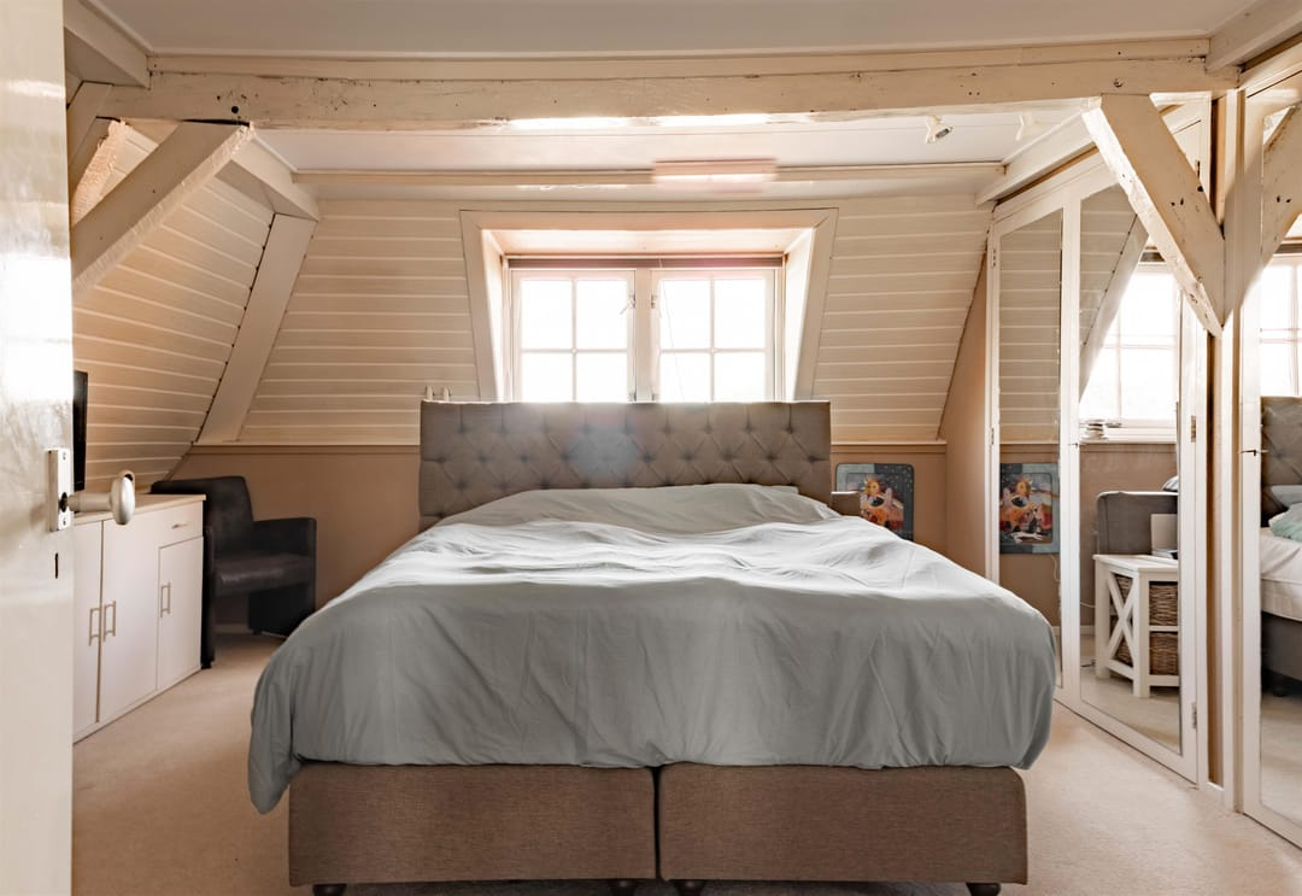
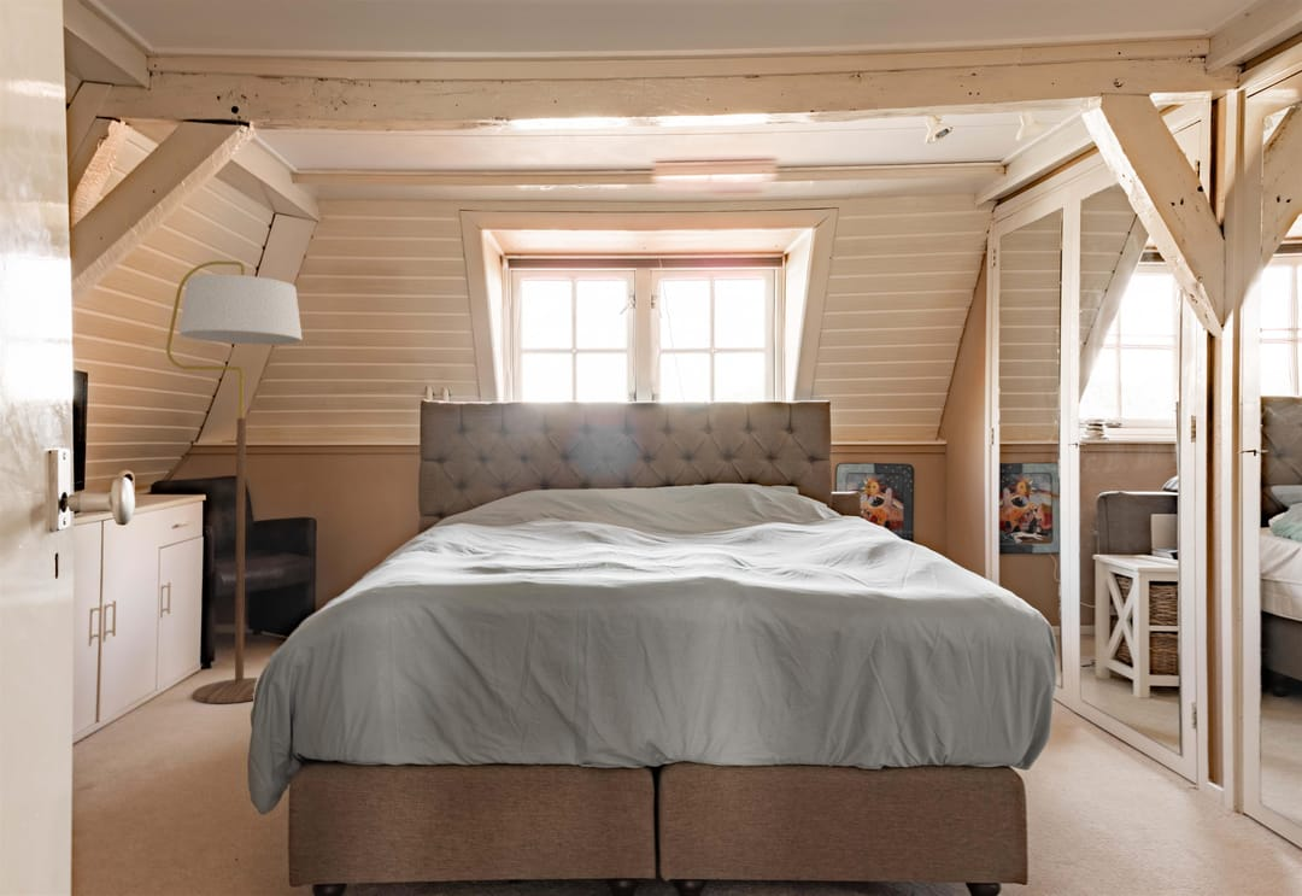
+ floor lamp [165,260,304,704]
